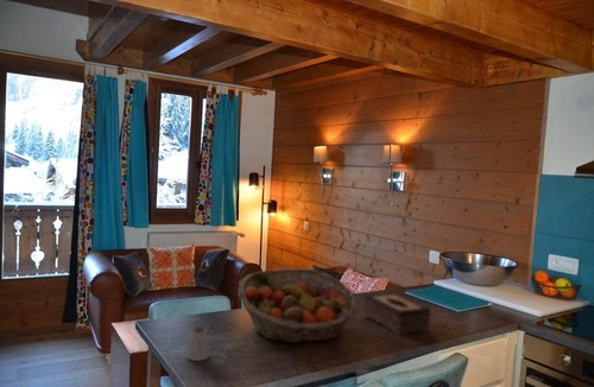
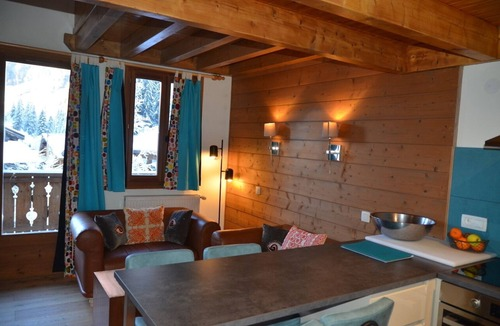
- fruit basket [238,267,359,344]
- saltshaker [187,325,209,362]
- tissue box [362,291,431,336]
